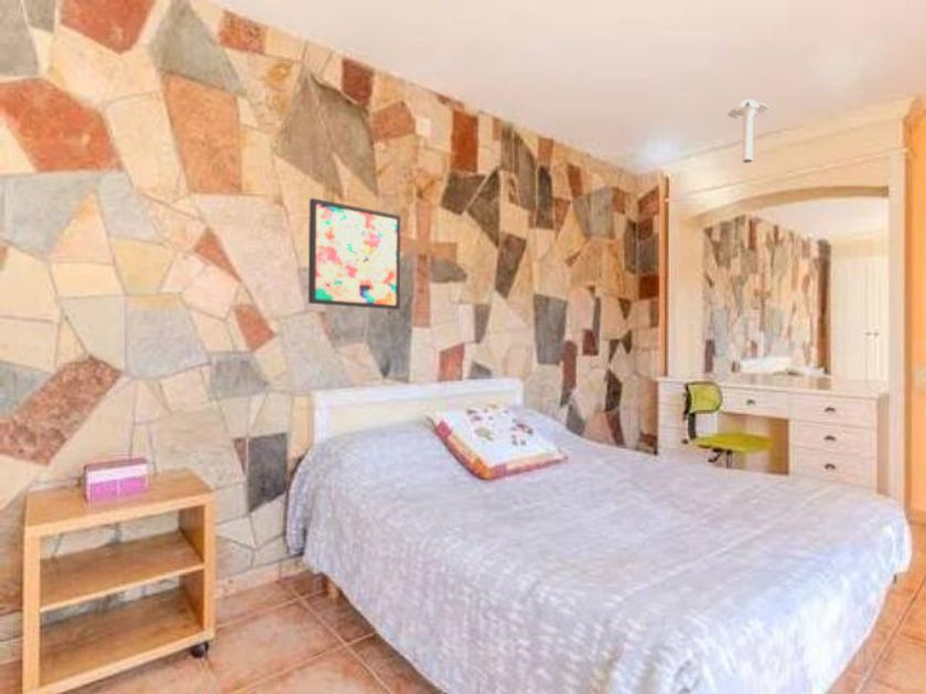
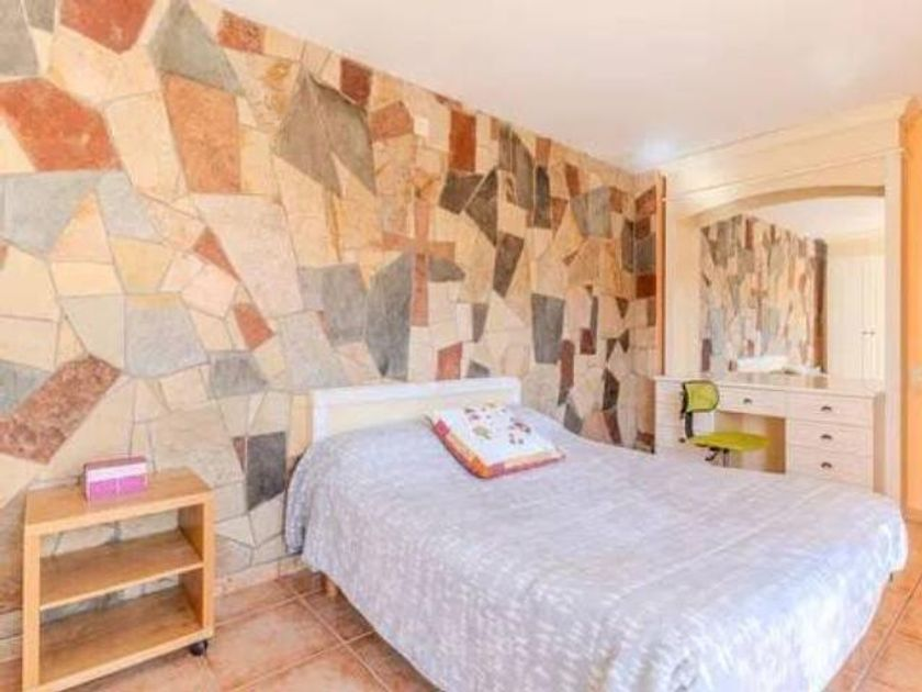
- wall art [308,197,401,311]
- ceiling light [726,98,769,164]
